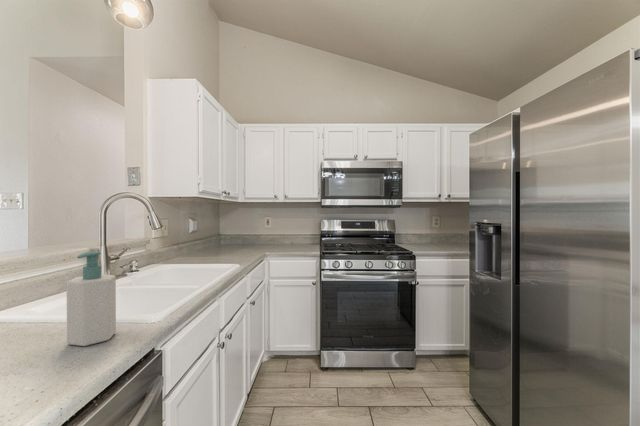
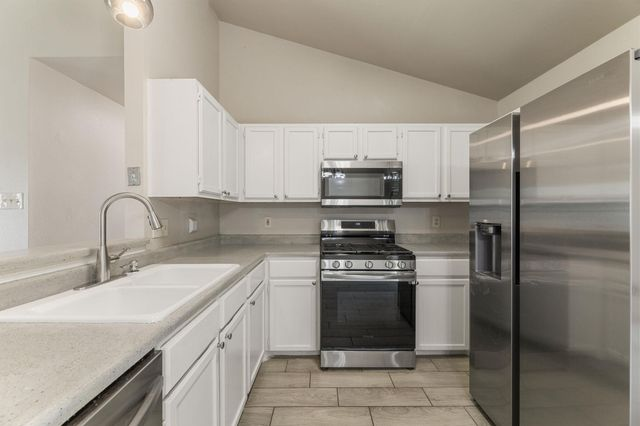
- soap bottle [66,251,117,347]
